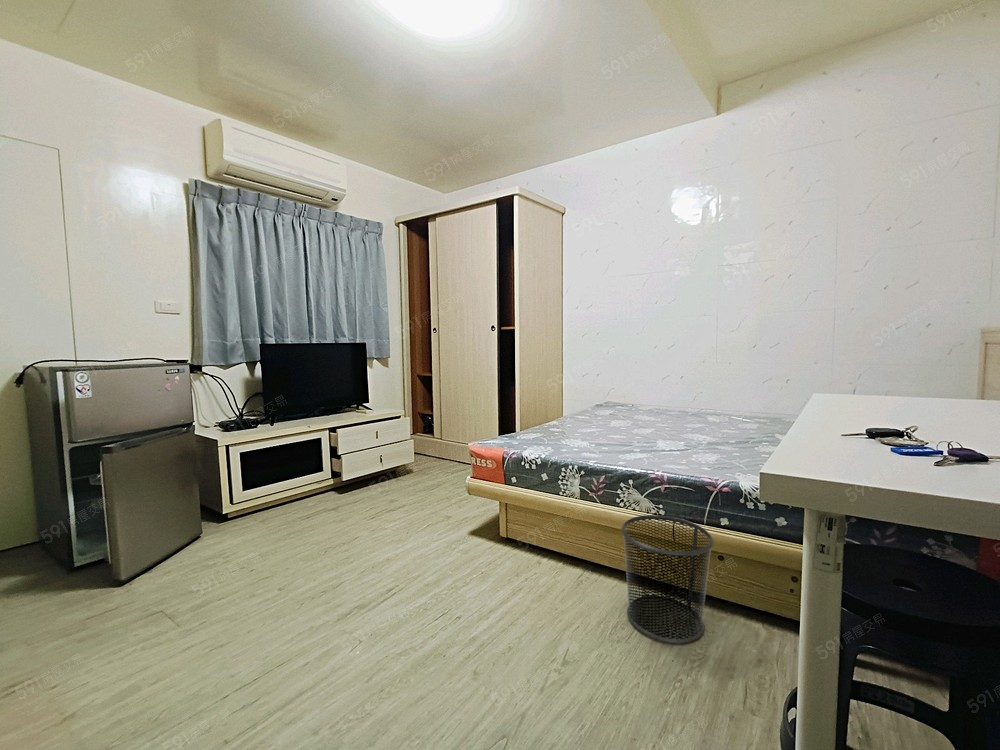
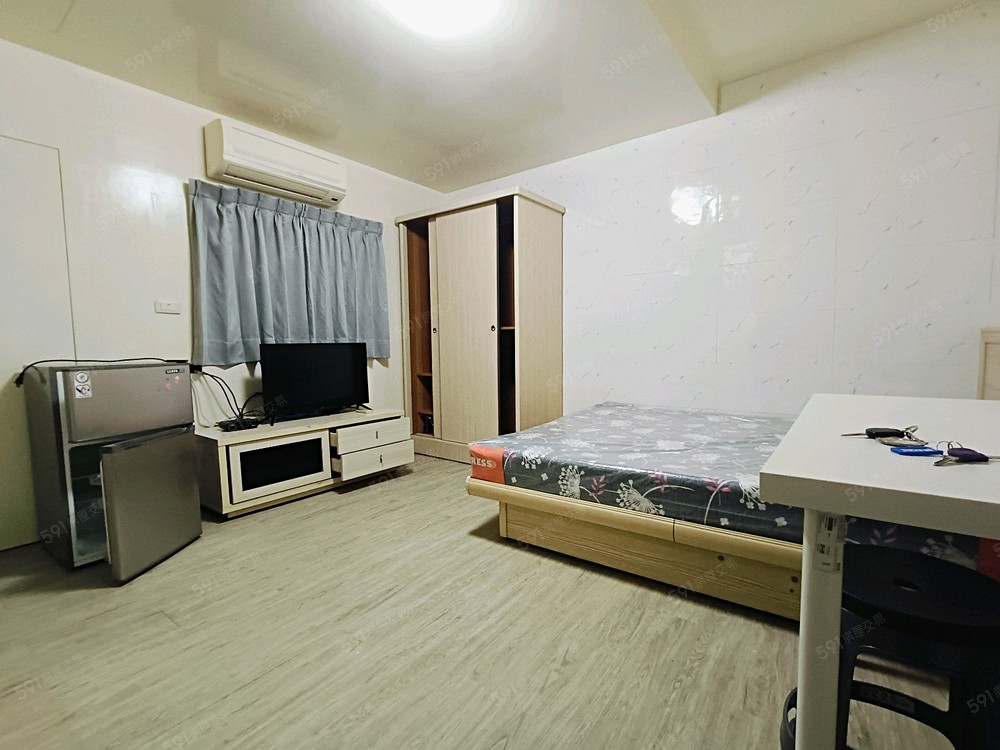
- waste bin [620,514,715,644]
